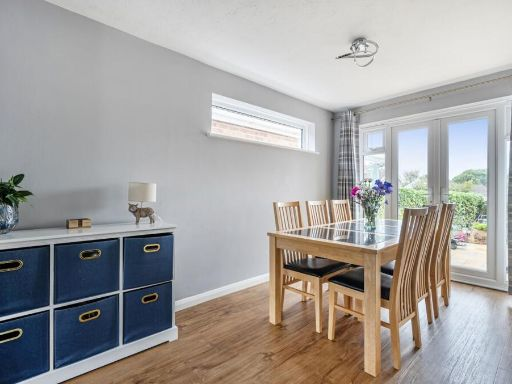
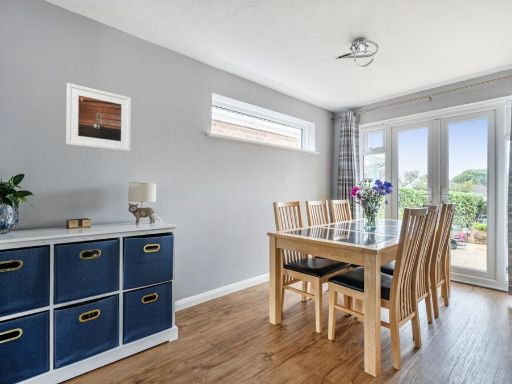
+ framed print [65,82,132,152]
